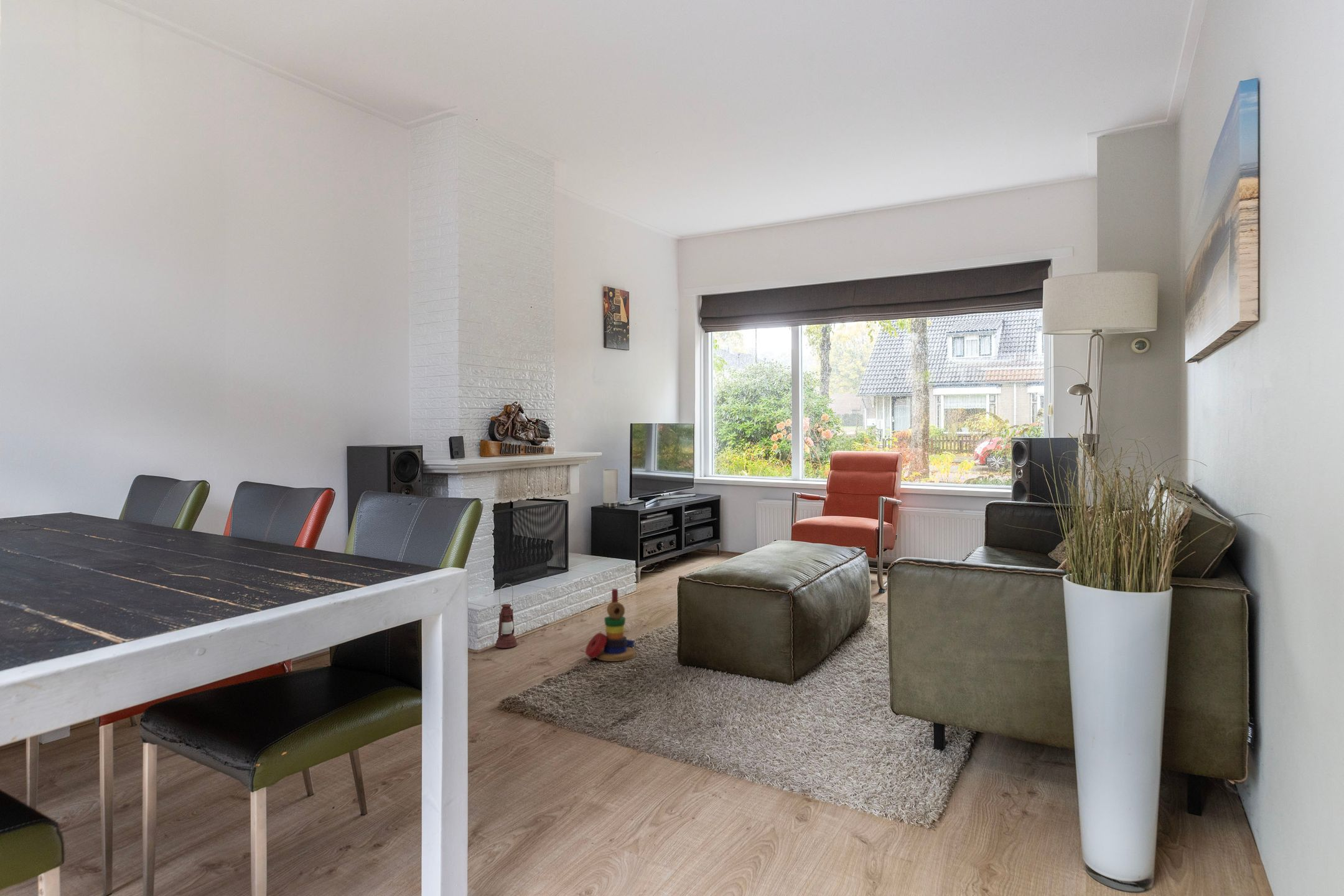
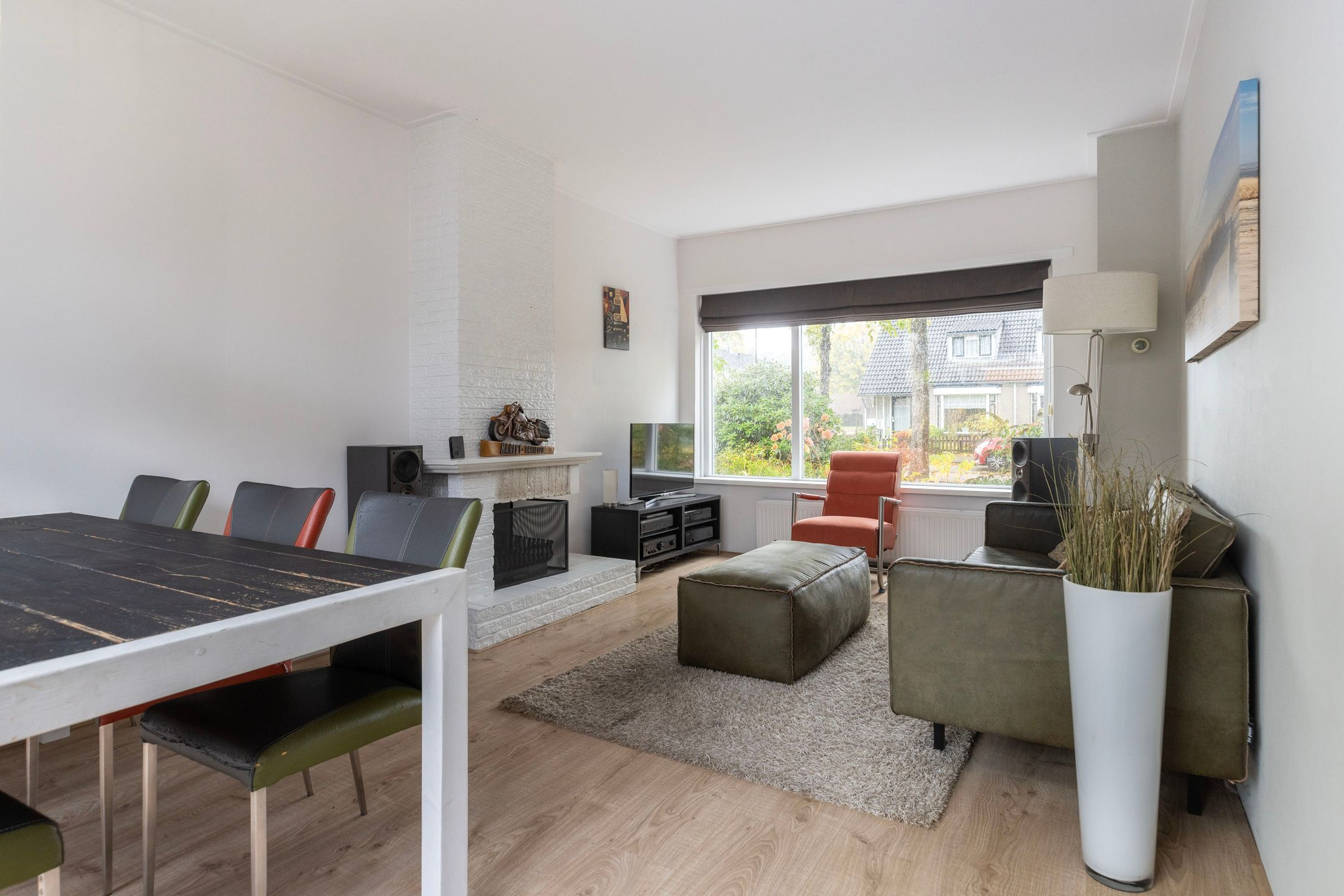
- stacking toy [585,588,637,662]
- lantern [495,583,518,649]
